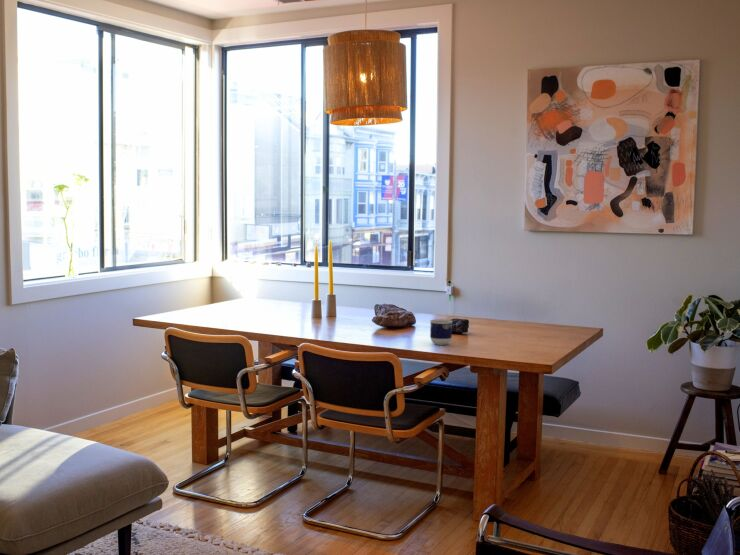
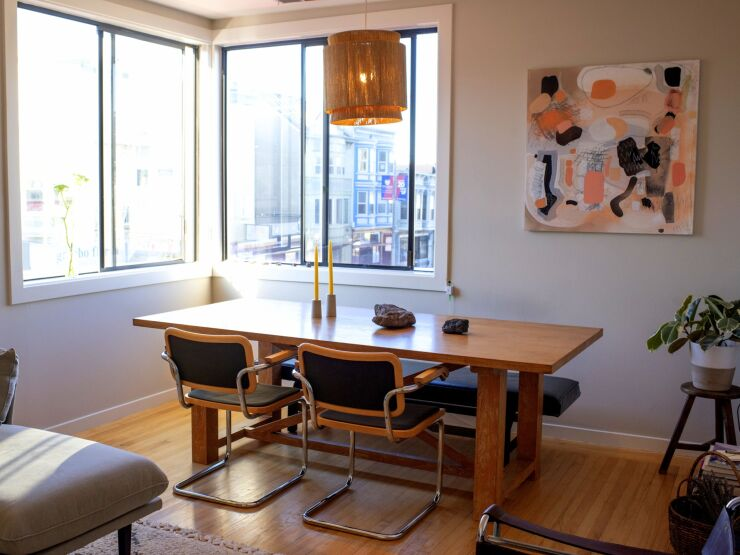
- cup [429,318,454,346]
